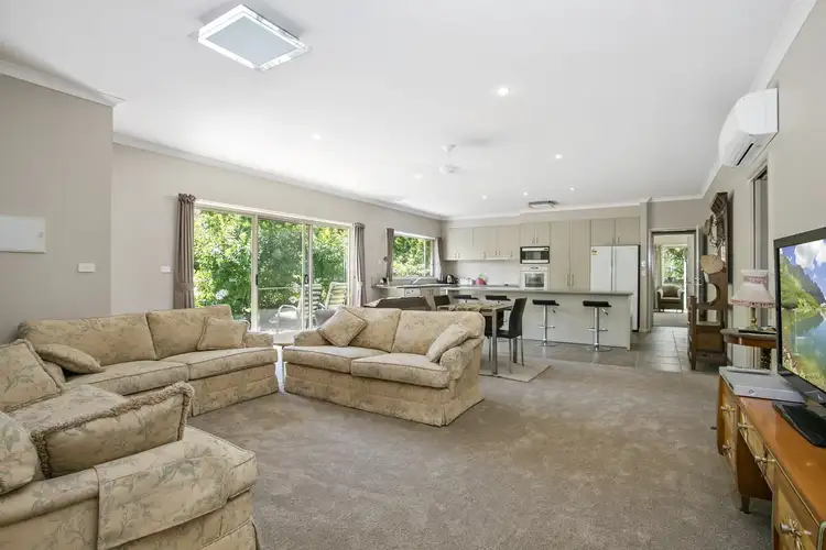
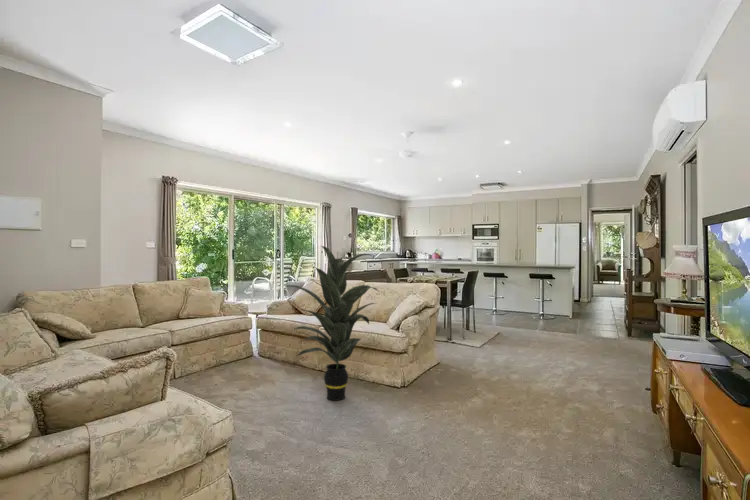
+ indoor plant [284,245,379,402]
